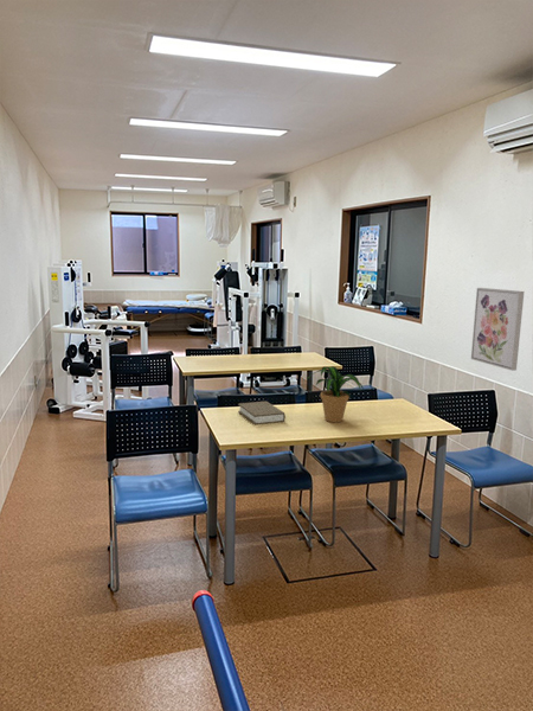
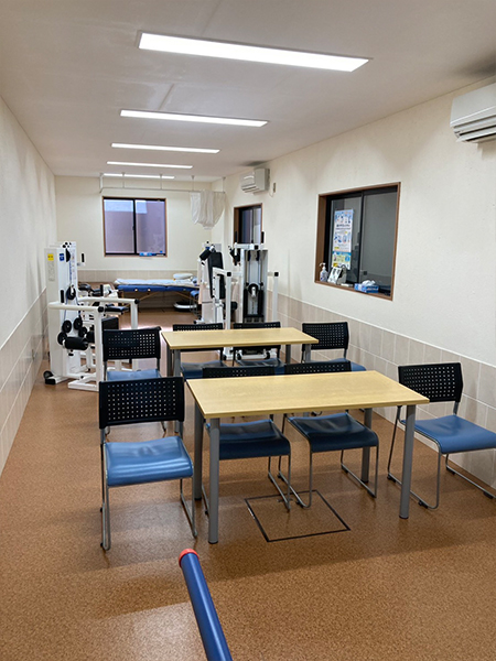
- book [237,401,287,425]
- potted plant [306,365,365,423]
- wall art [470,287,525,372]
